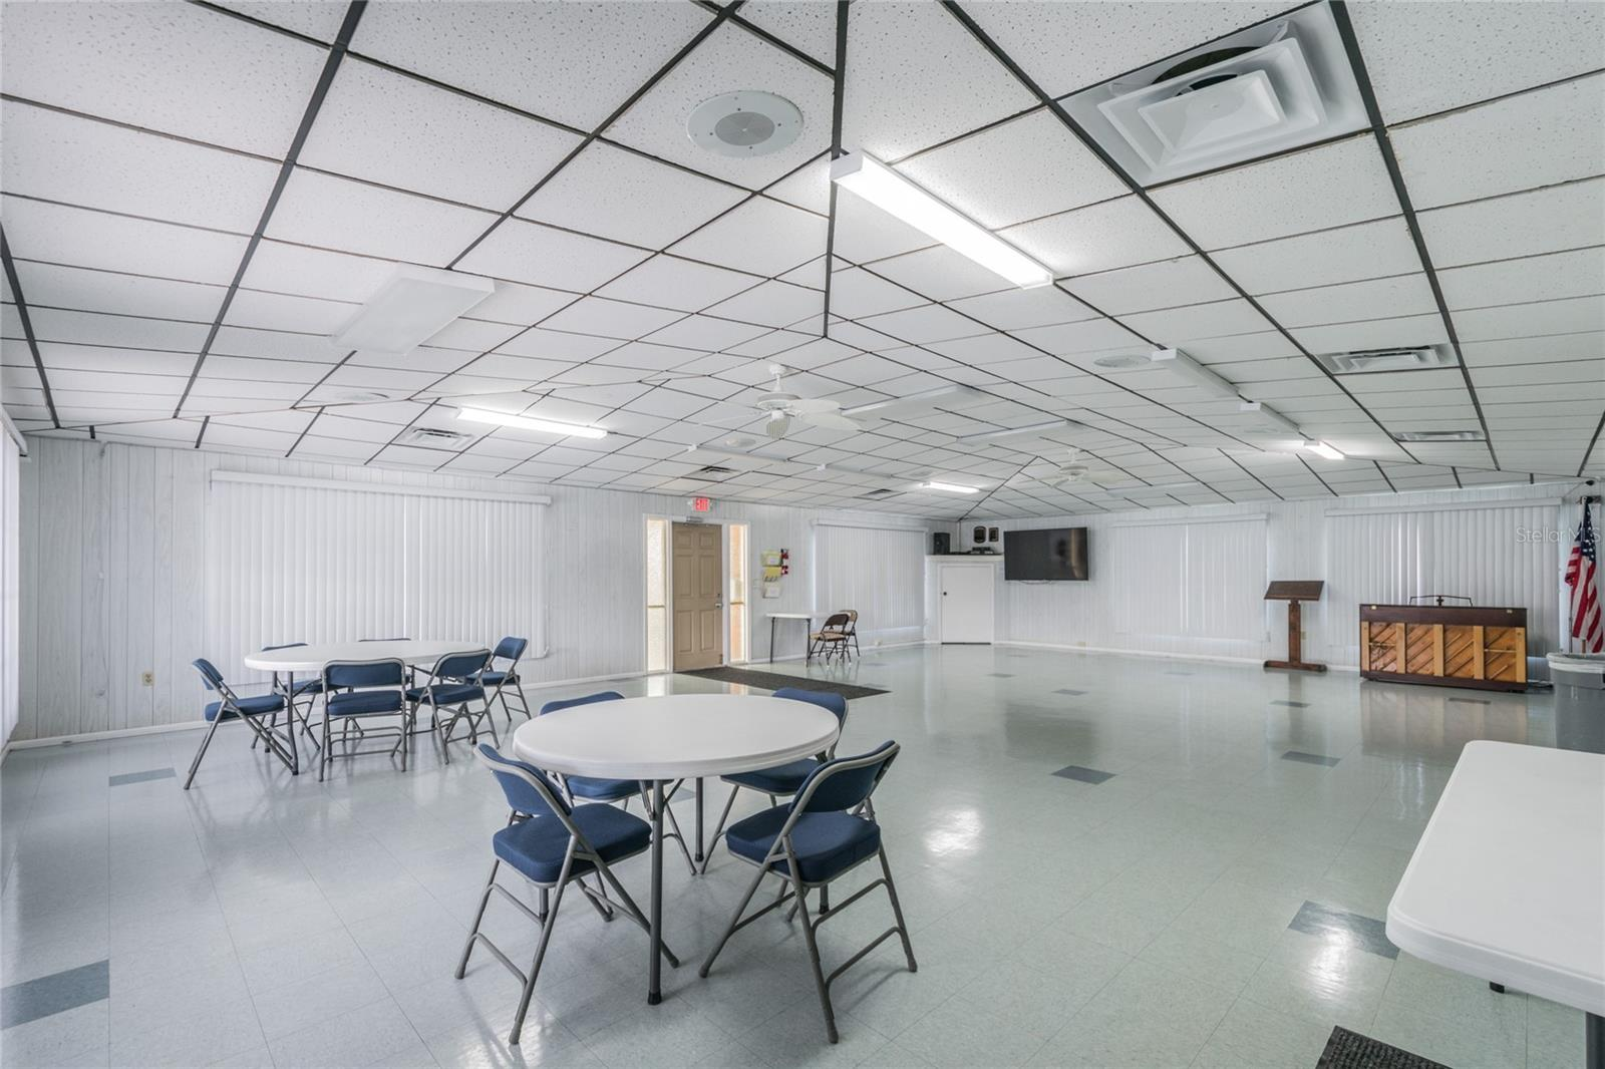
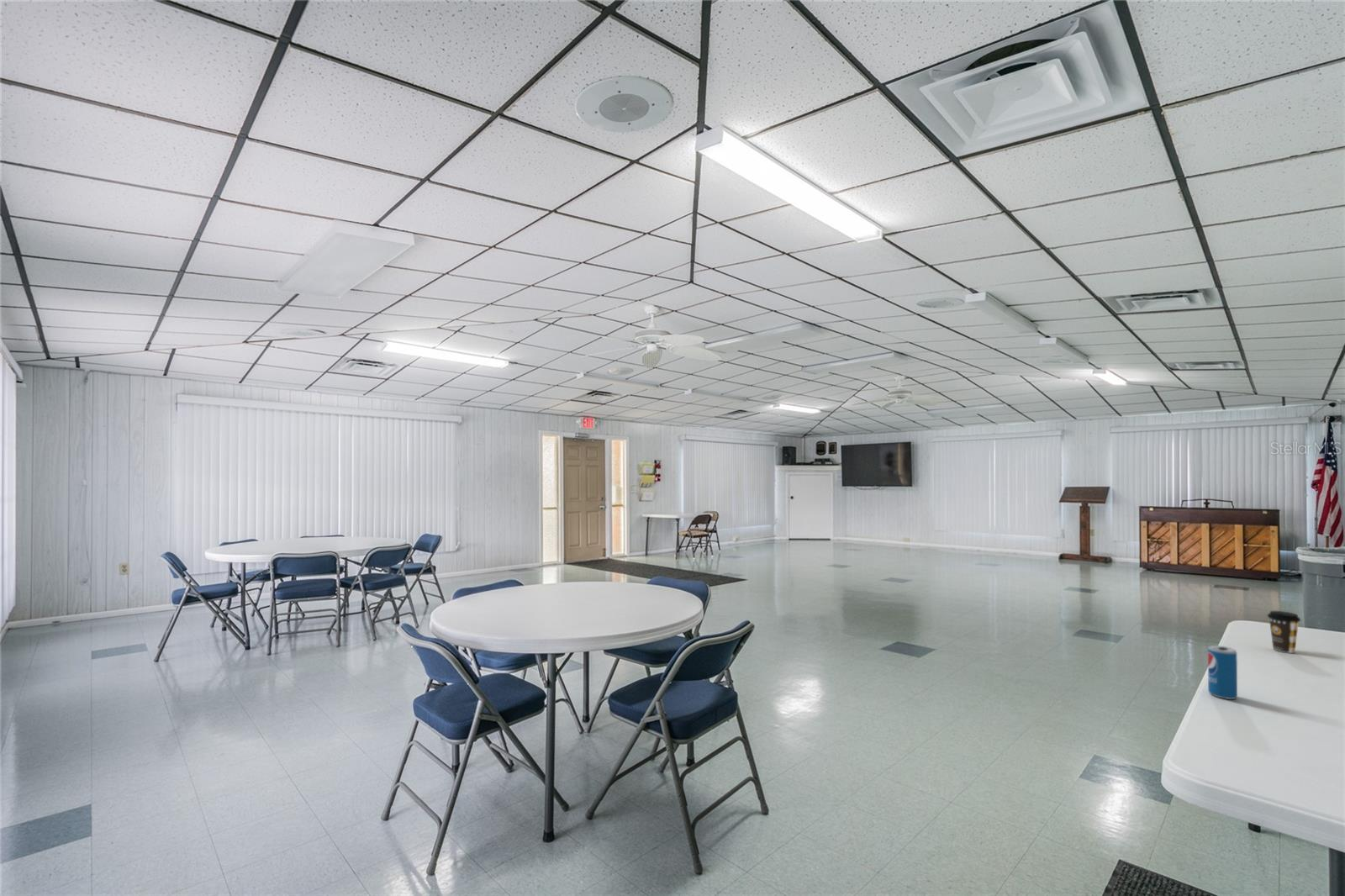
+ beverage can [1207,645,1238,700]
+ coffee cup [1267,610,1301,654]
